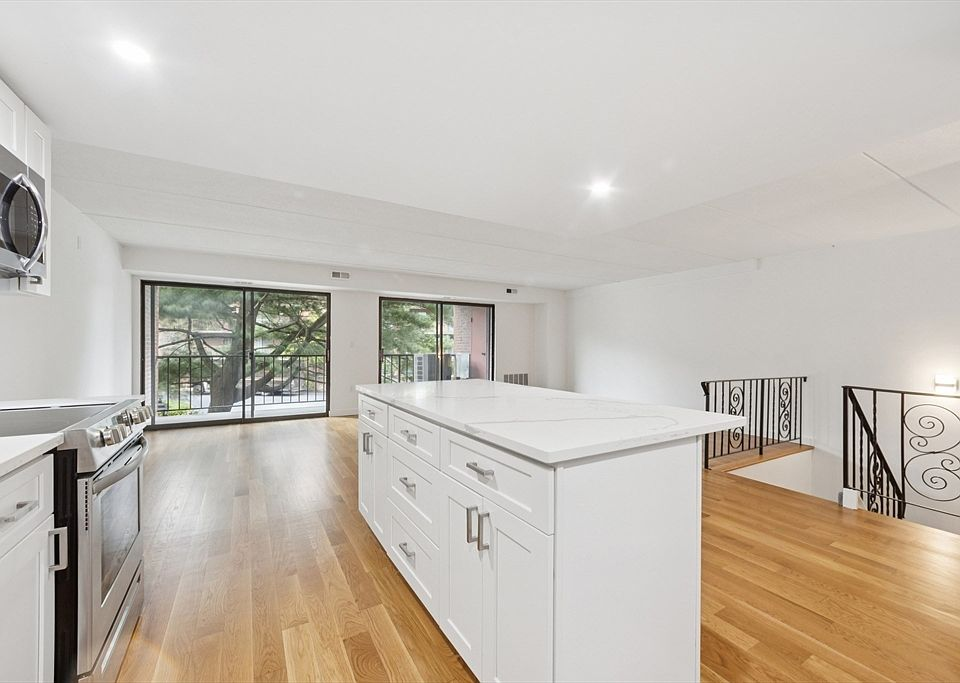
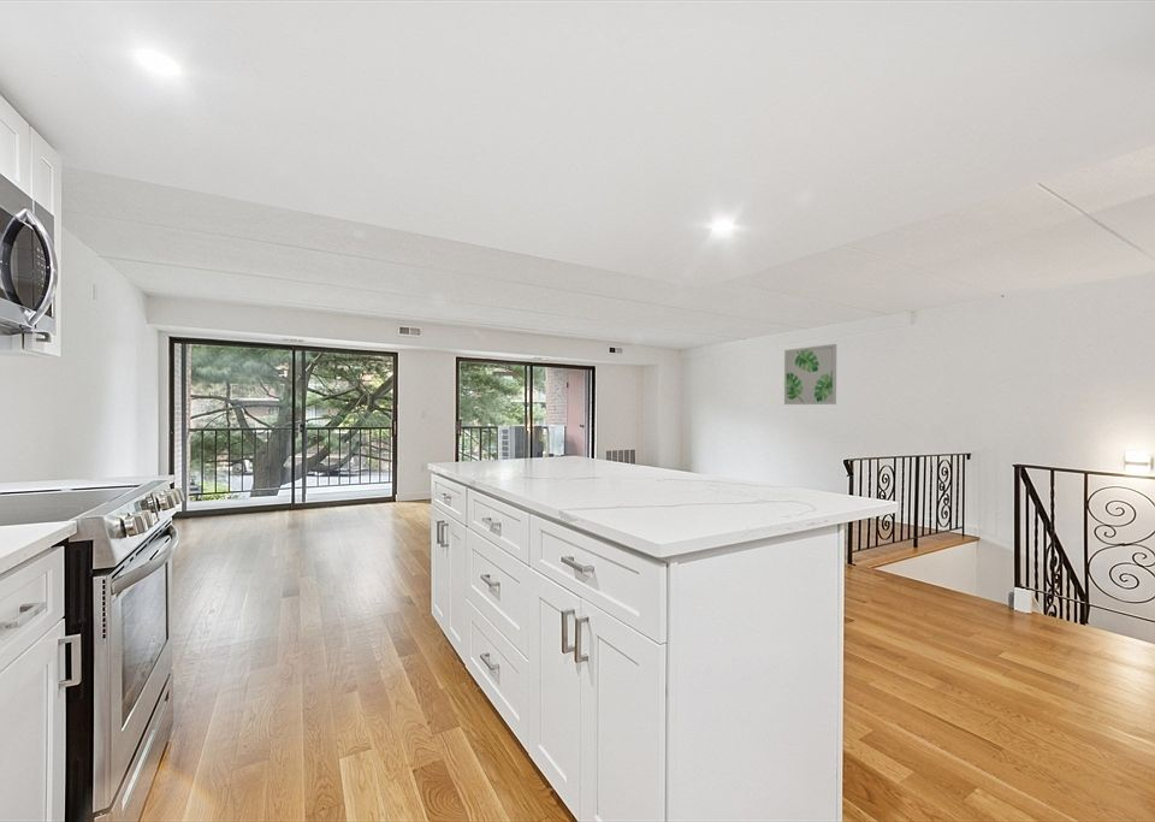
+ wall art [783,343,837,406]
